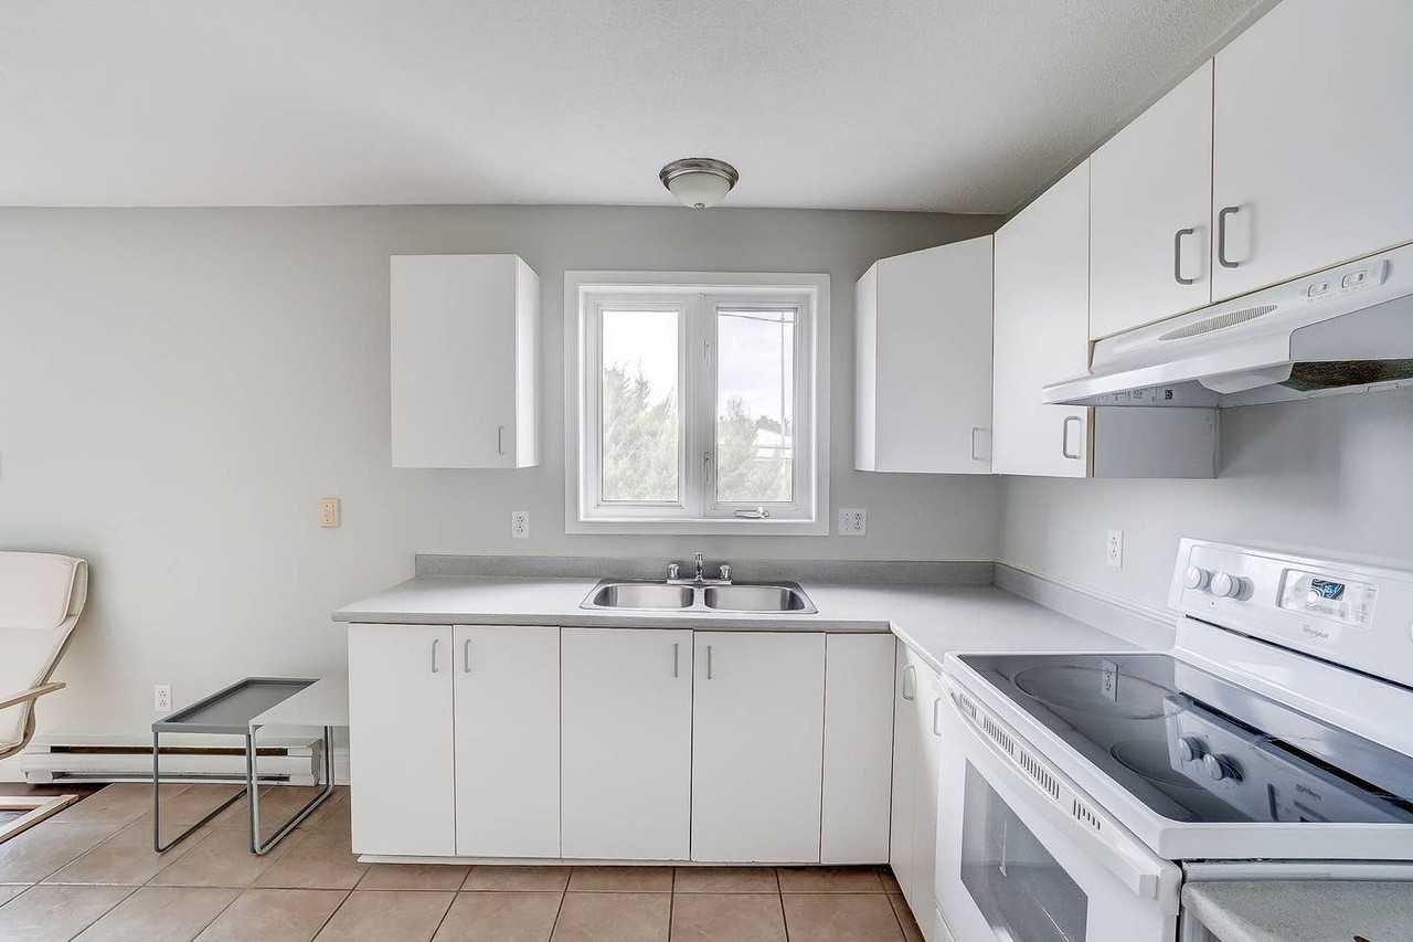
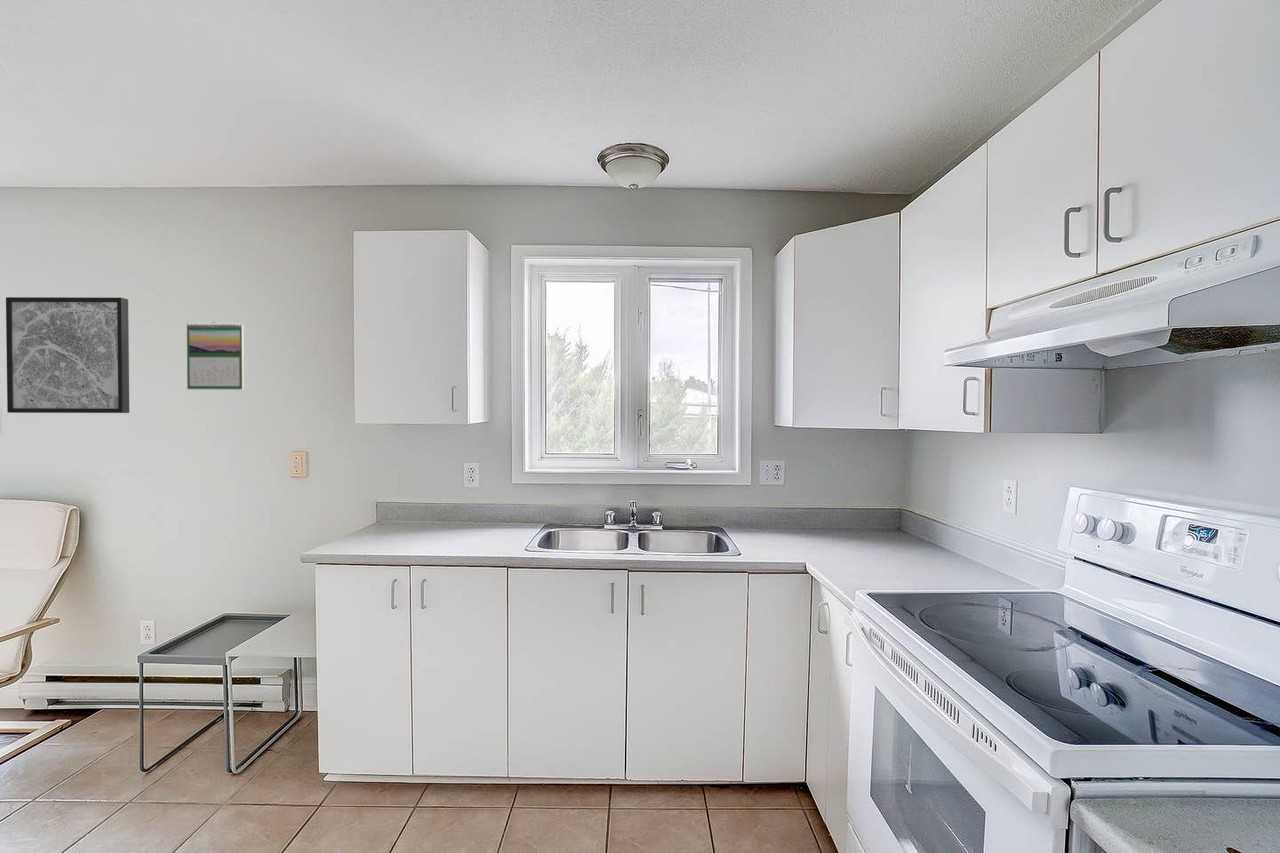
+ calendar [186,321,245,390]
+ wall art [5,296,130,414]
